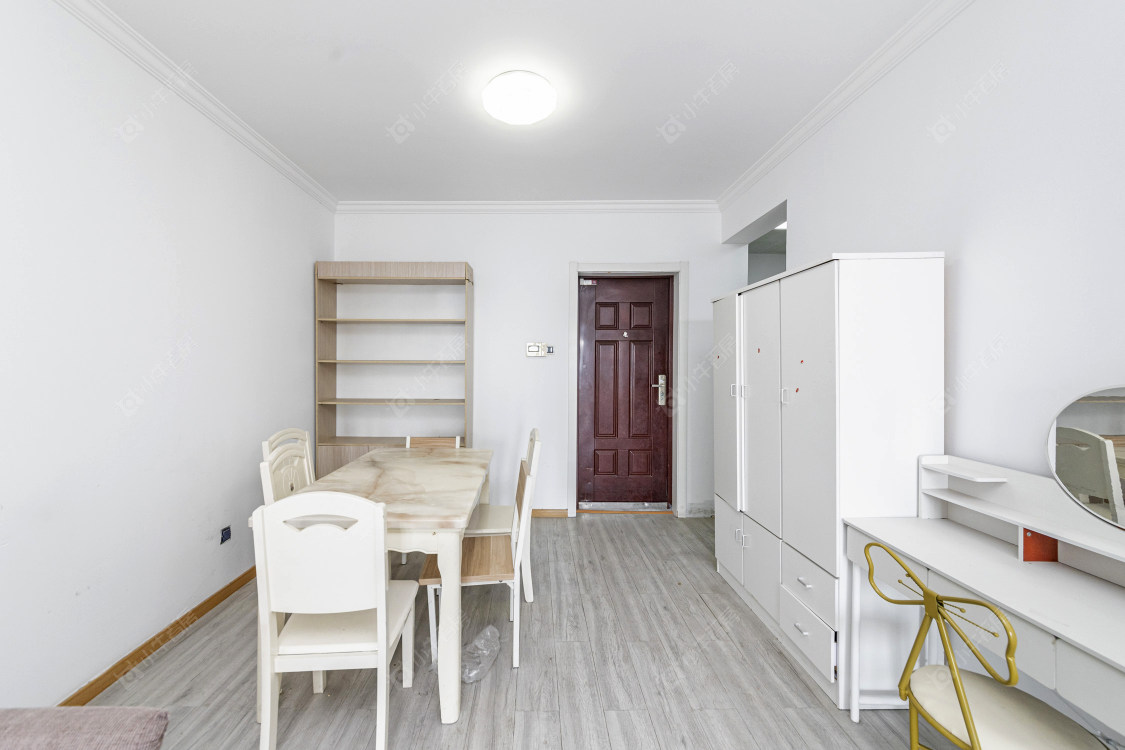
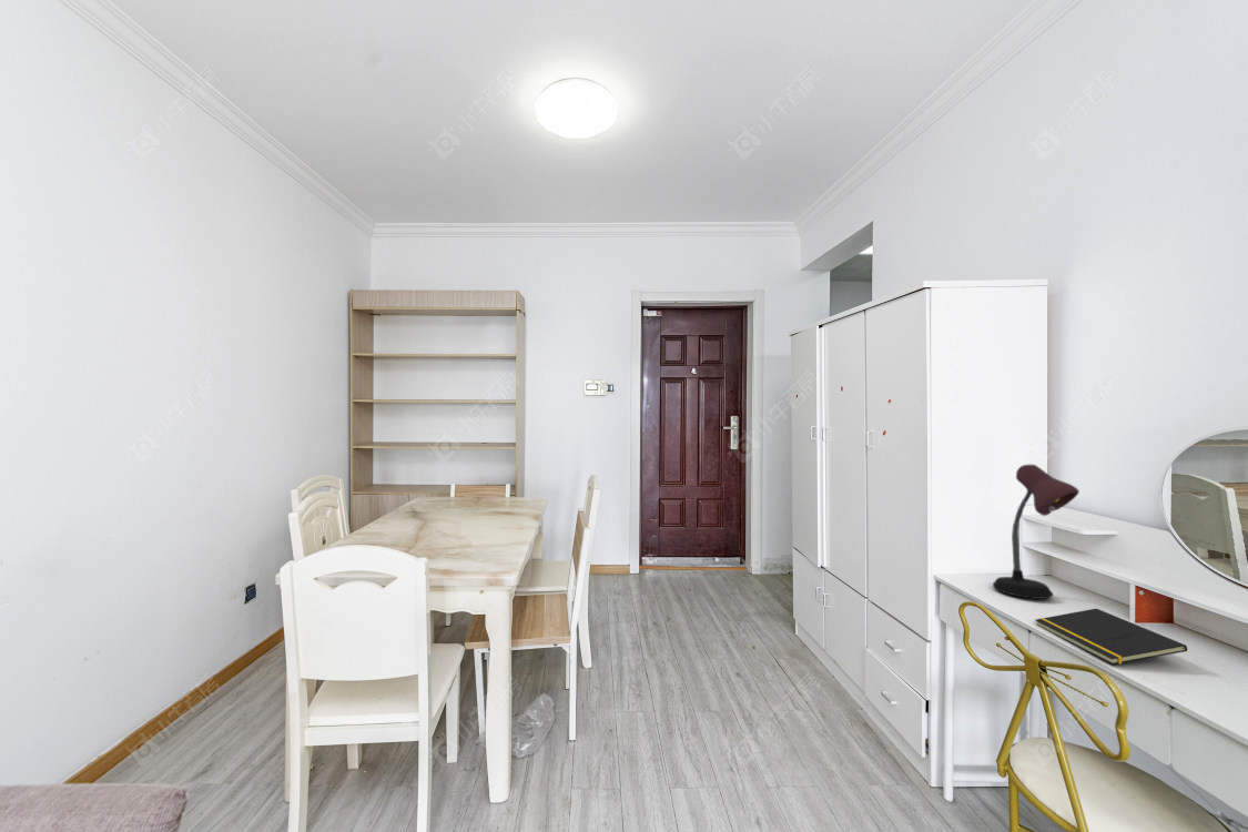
+ desk lamp [992,464,1080,600]
+ notepad [1035,608,1188,666]
